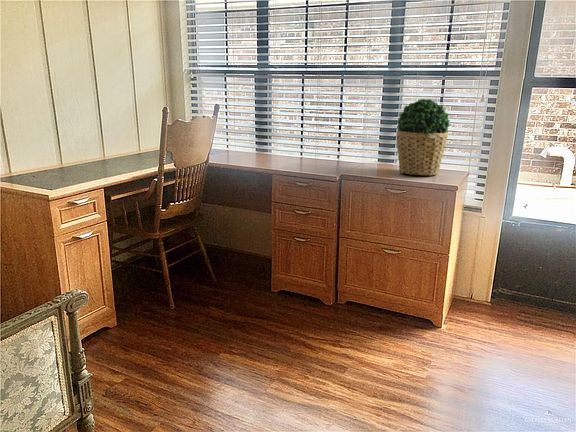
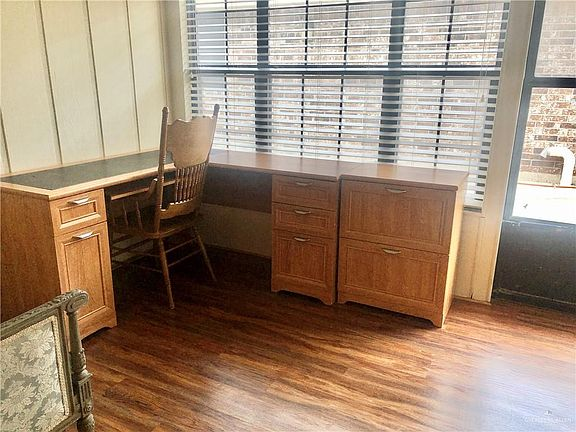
- potted plant [395,98,451,176]
